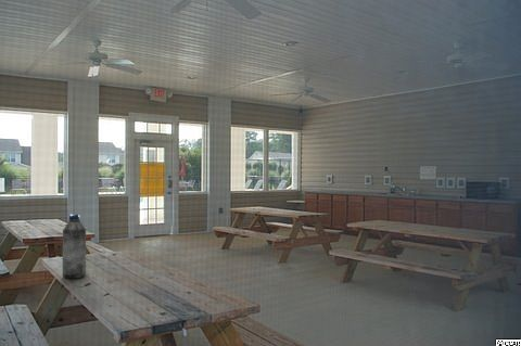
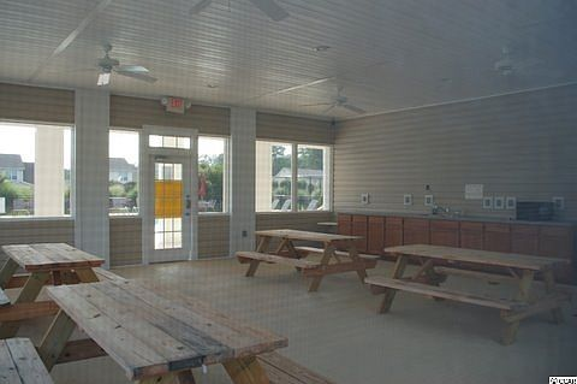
- water bottle [62,214,87,280]
